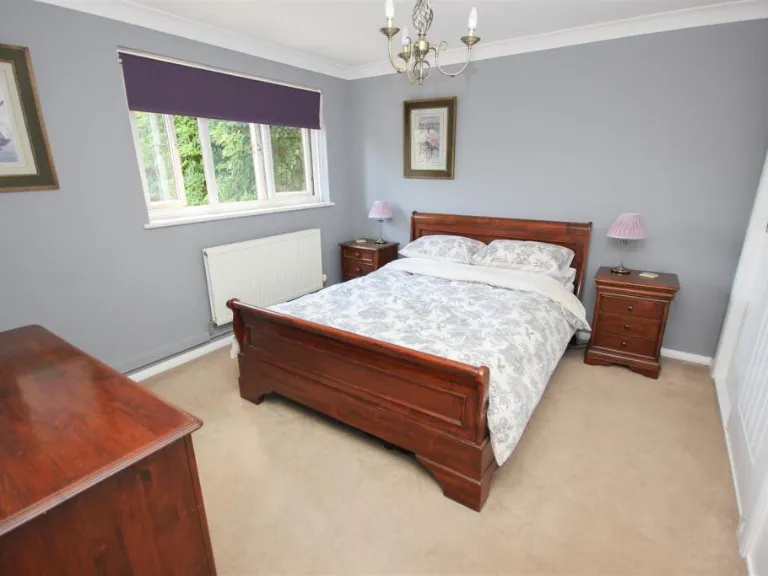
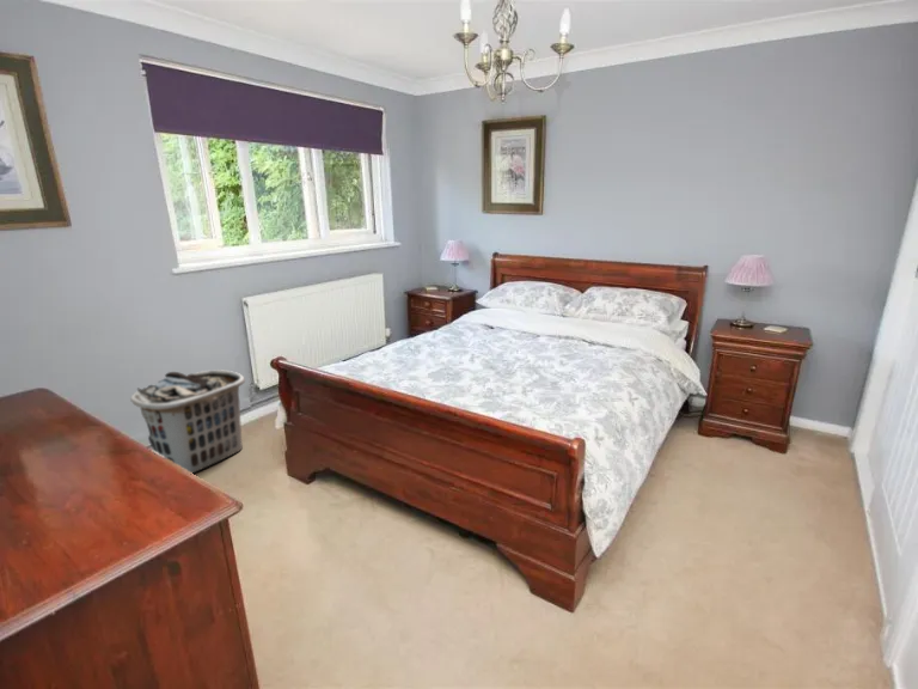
+ clothes hamper [129,368,246,475]
